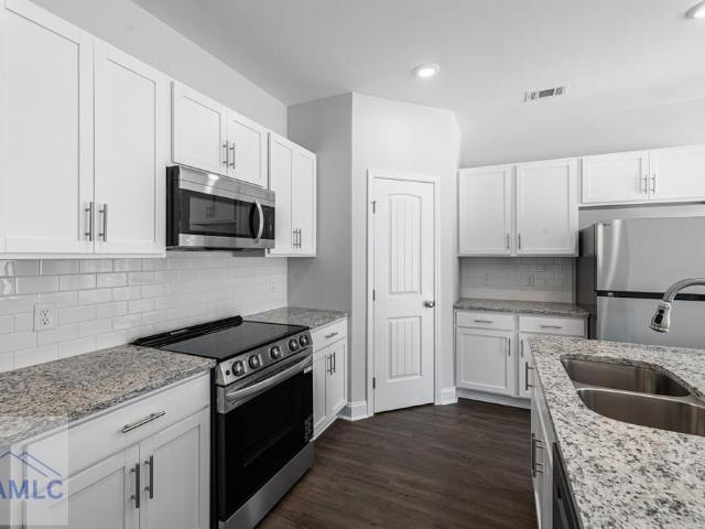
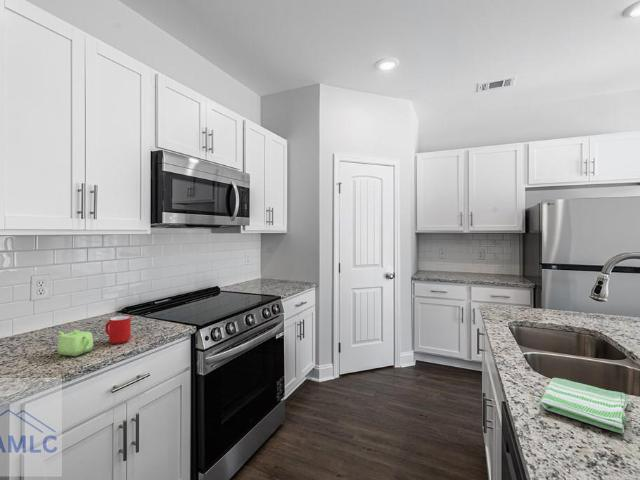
+ dish towel [540,377,629,435]
+ teapot [57,329,94,357]
+ cup [104,315,132,345]
